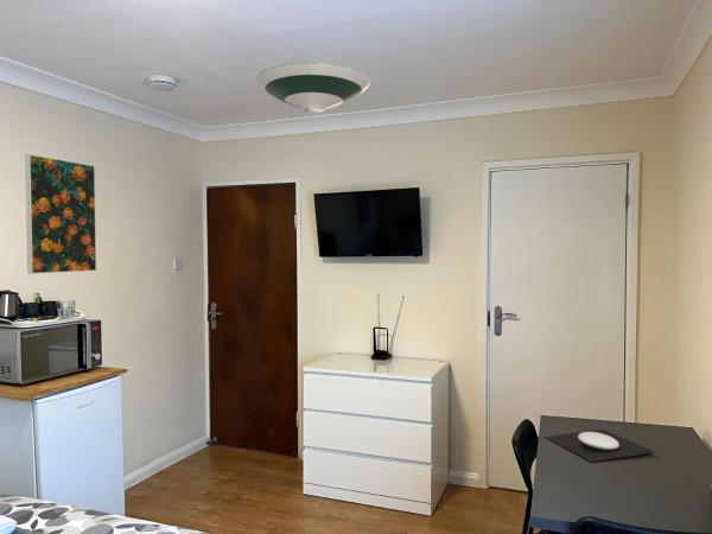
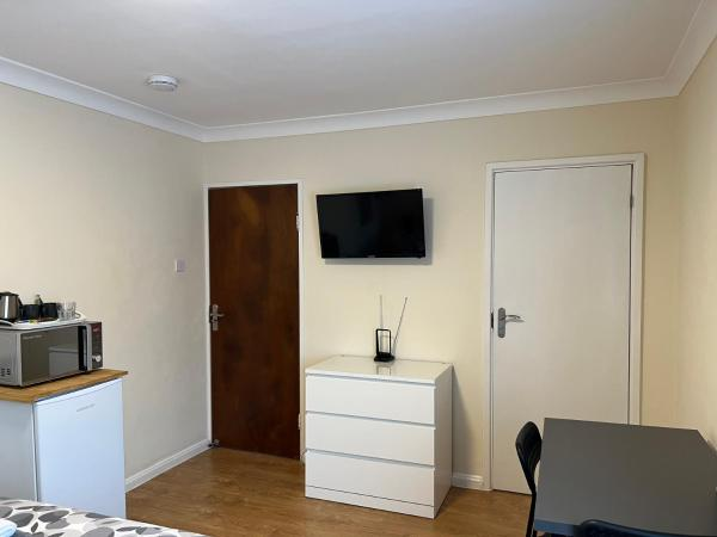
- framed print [24,153,97,275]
- plate [543,428,656,463]
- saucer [255,62,371,114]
